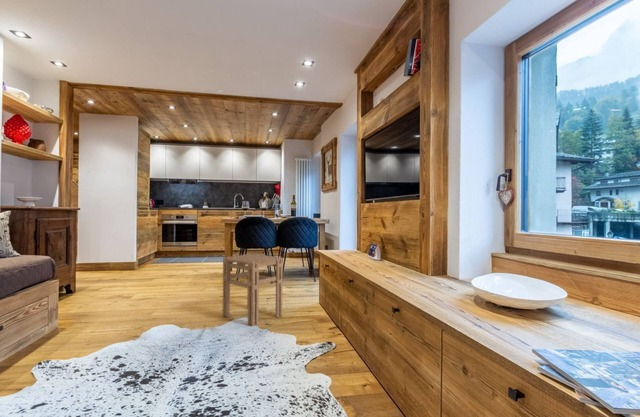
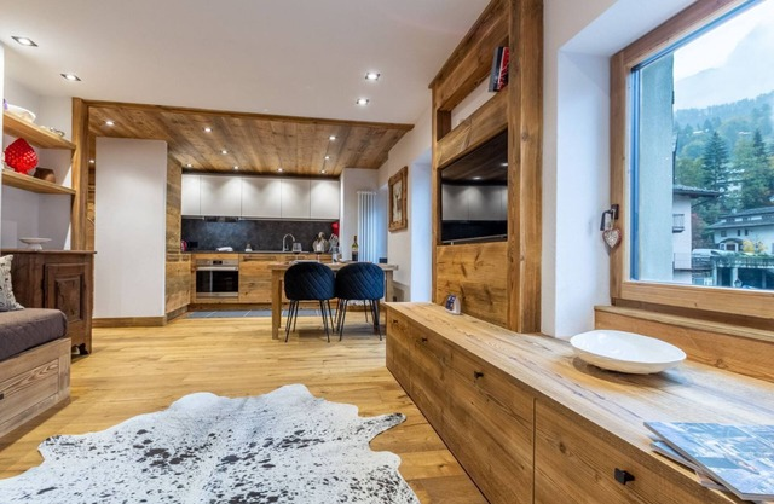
- stool [222,253,284,328]
